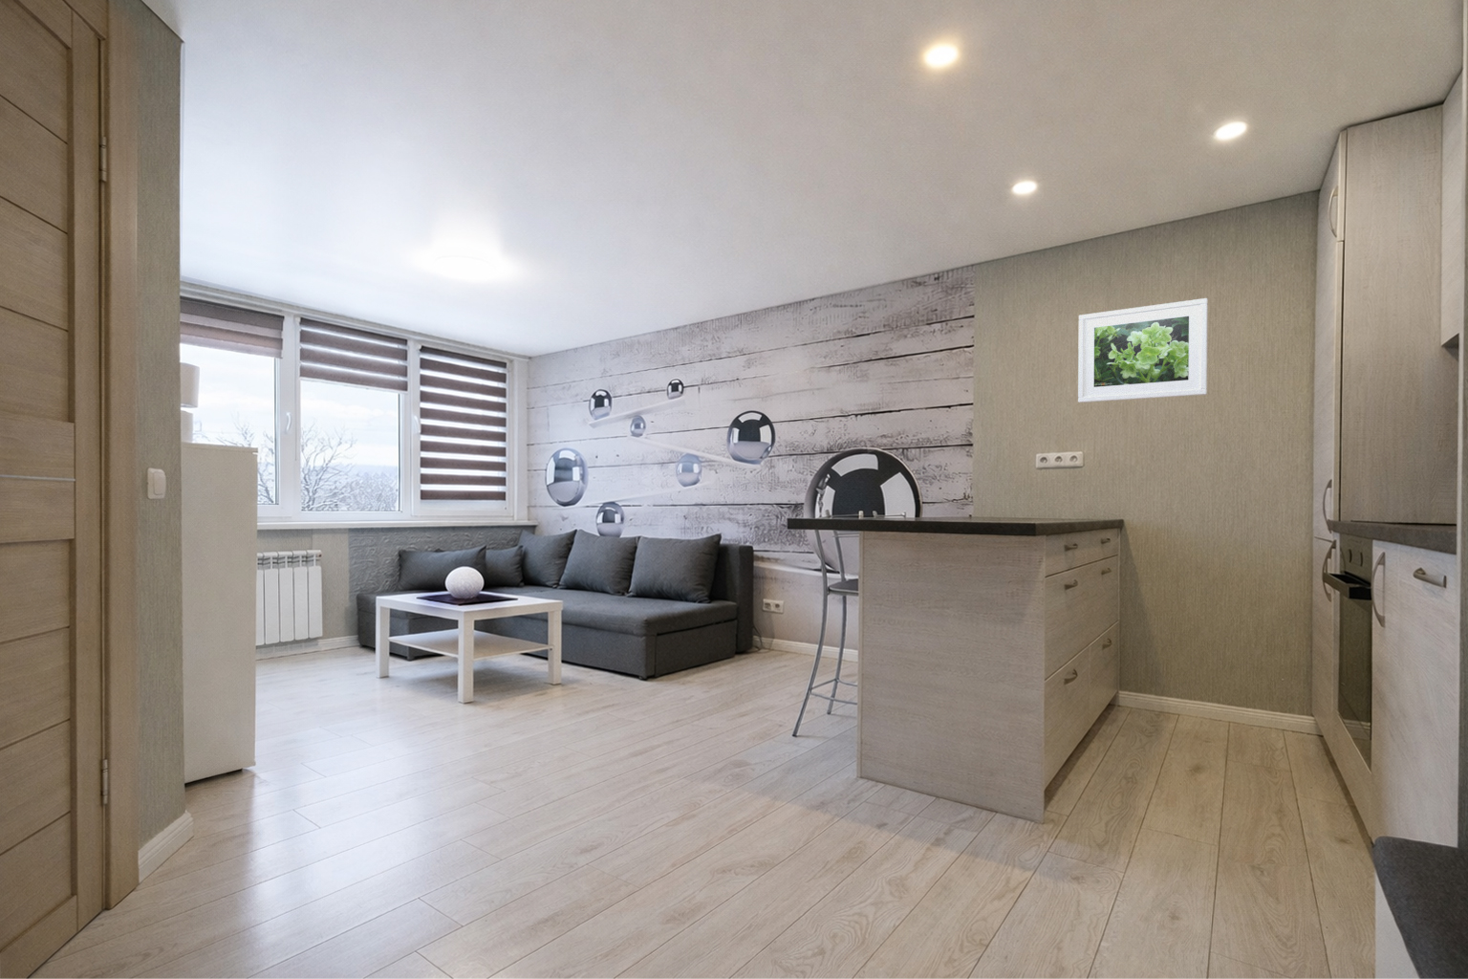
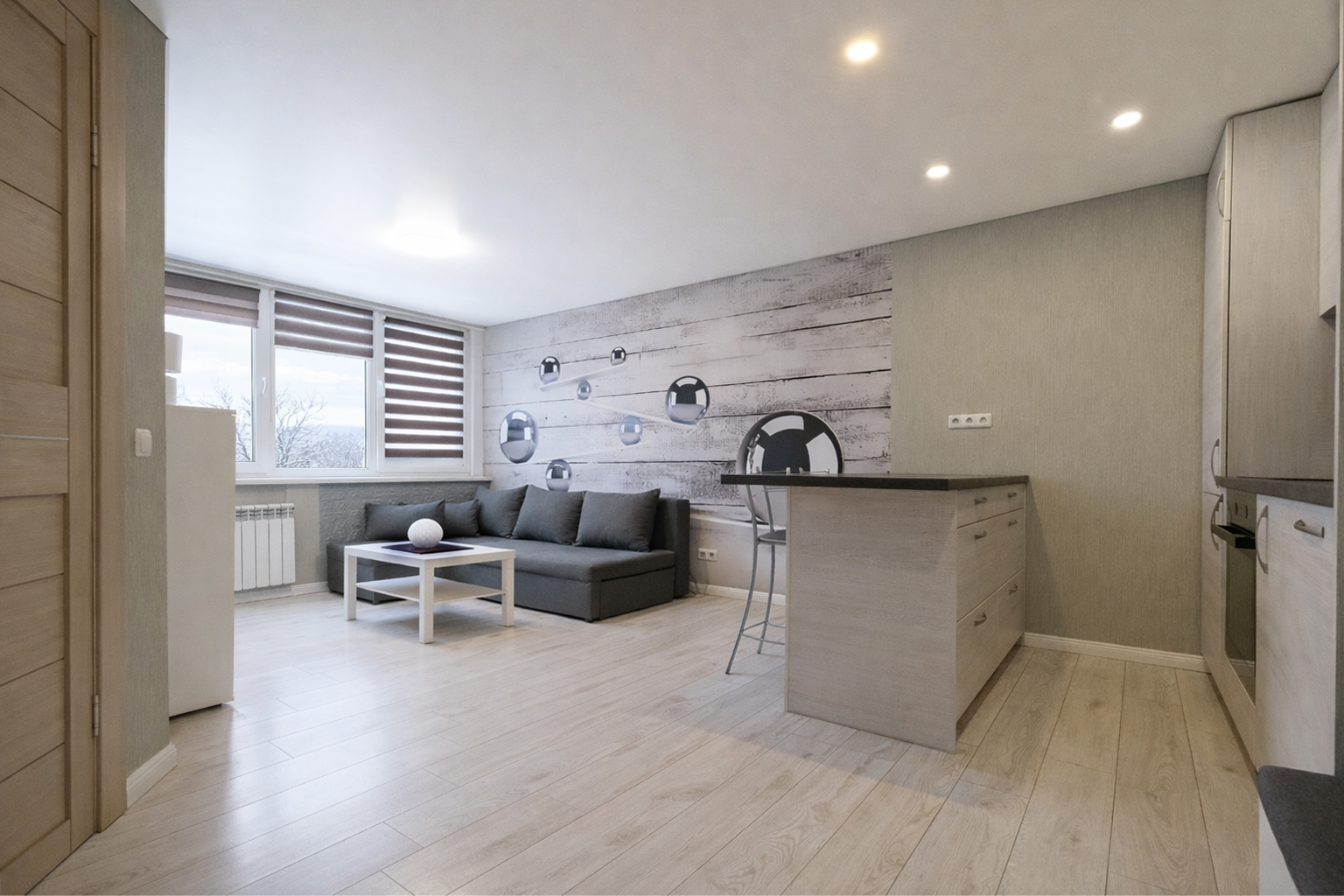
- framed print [1077,297,1209,403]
